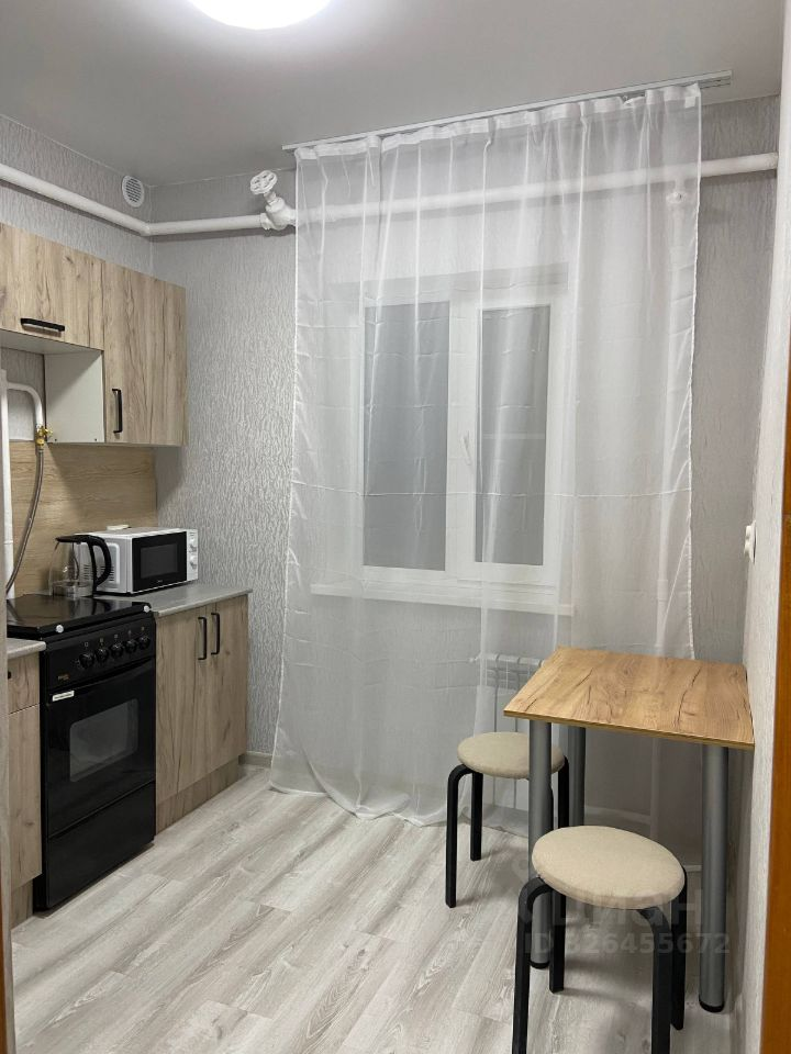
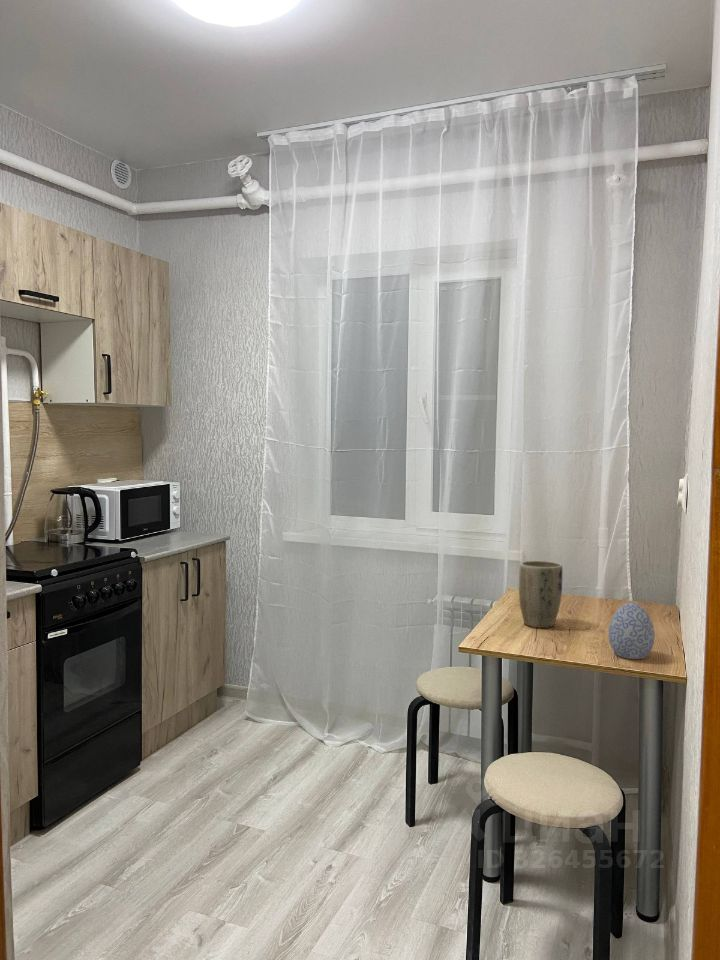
+ plant pot [518,560,564,629]
+ decorative egg [607,602,656,660]
